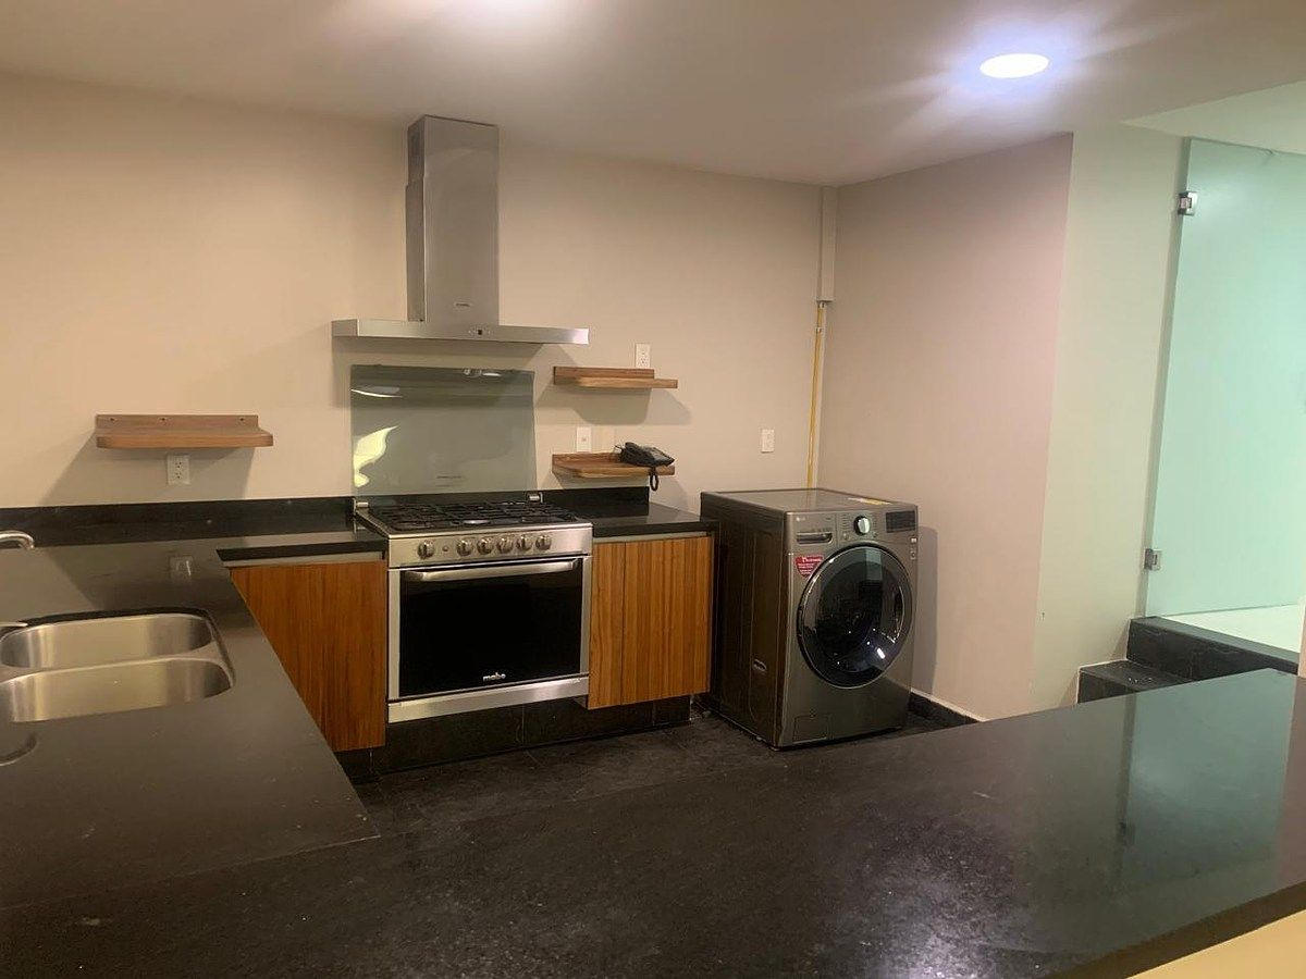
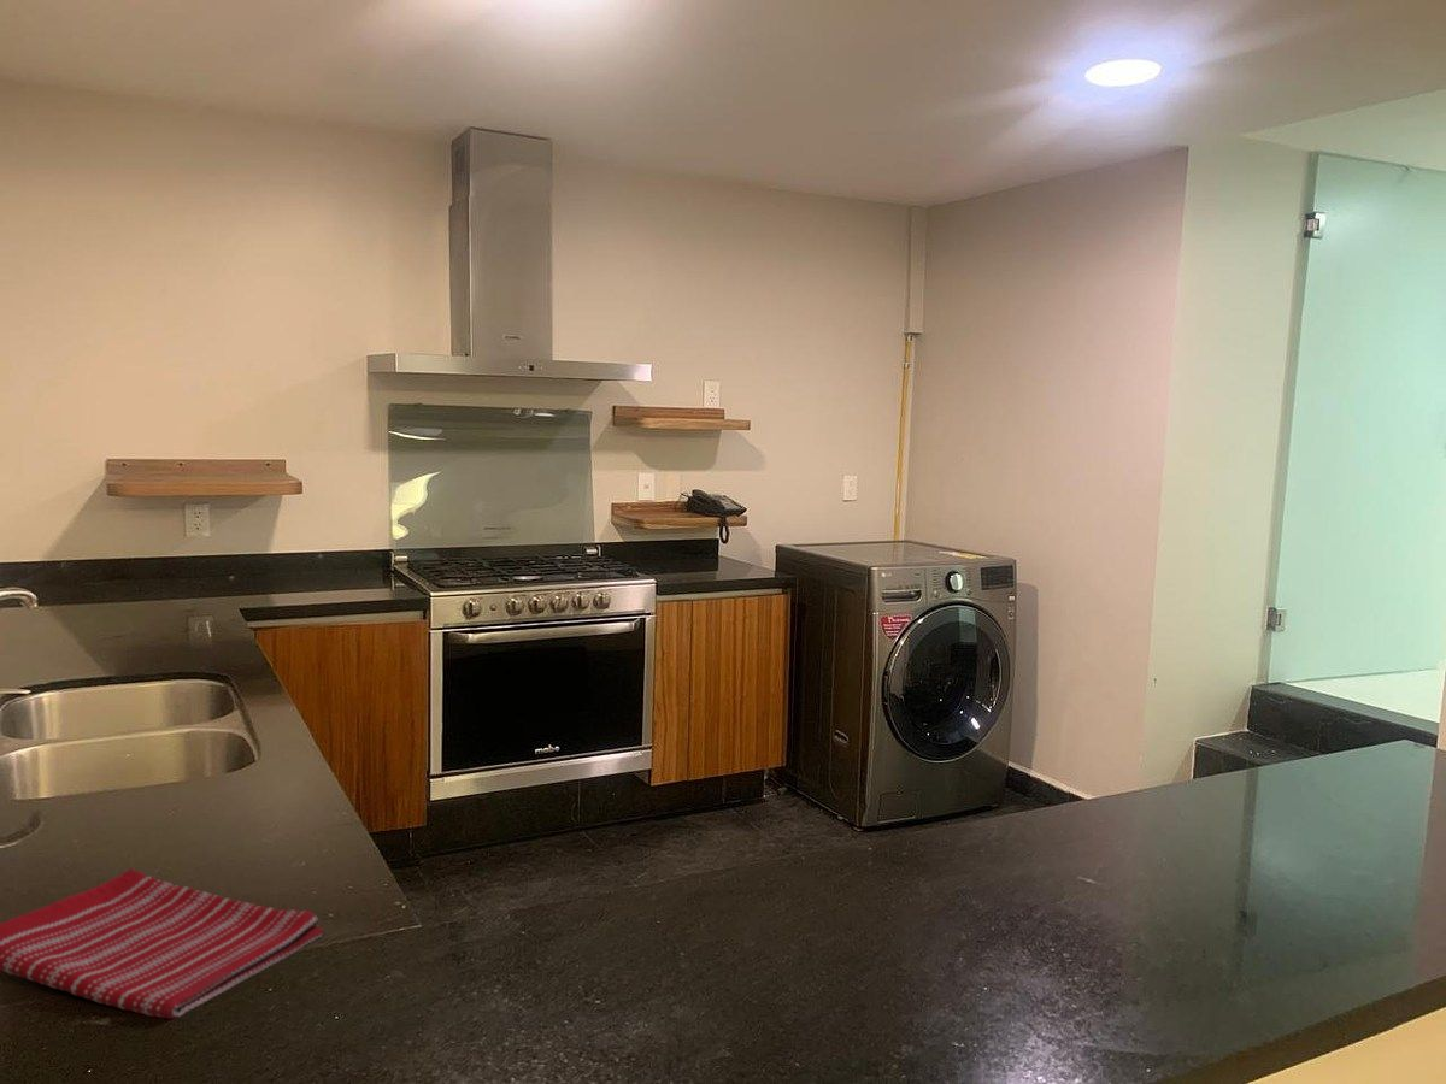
+ dish towel [0,868,324,1020]
